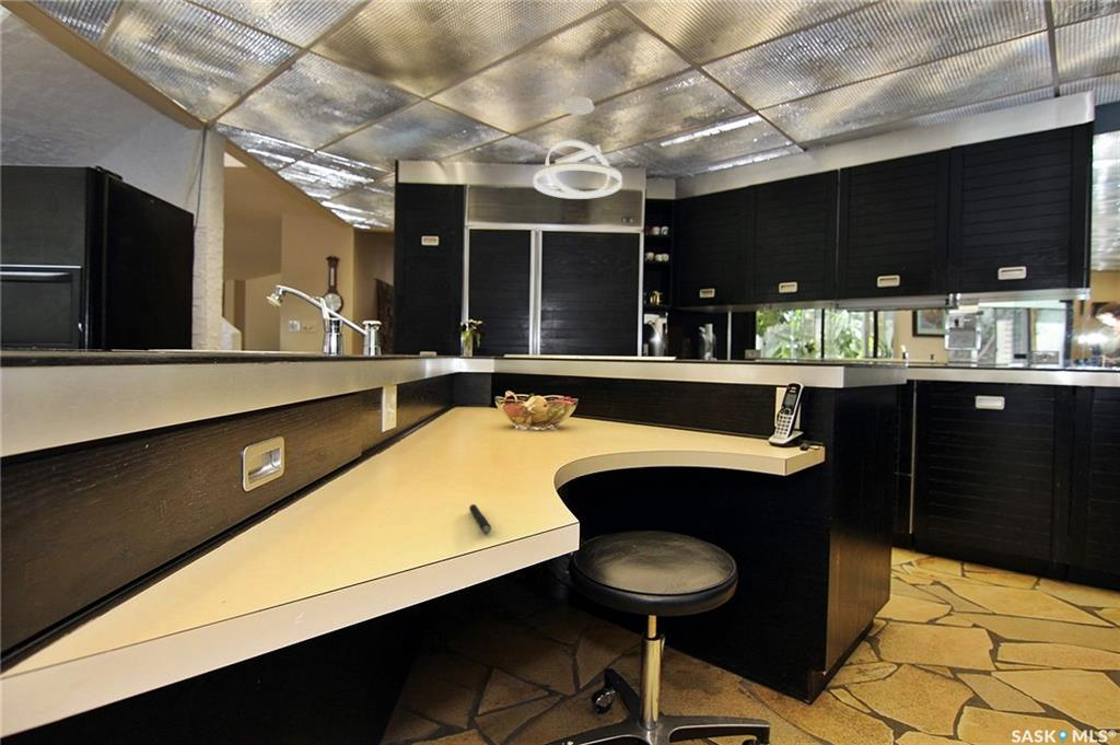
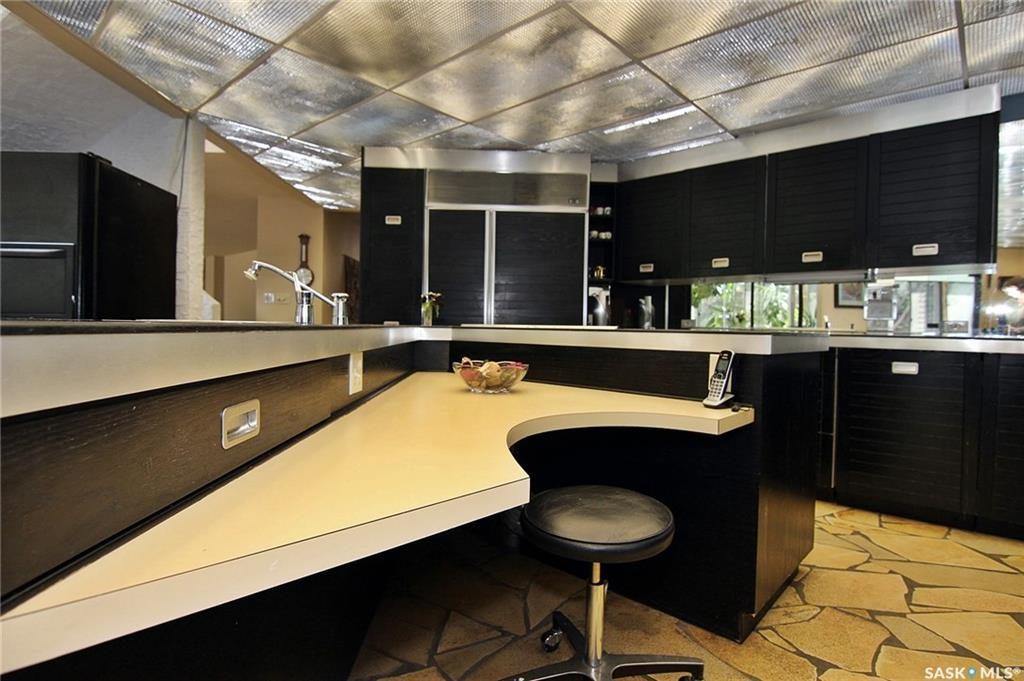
- pendant light [533,95,623,200]
- pen [468,503,492,536]
